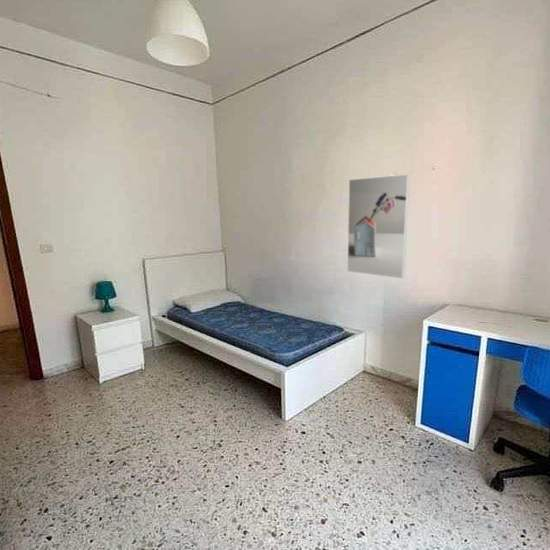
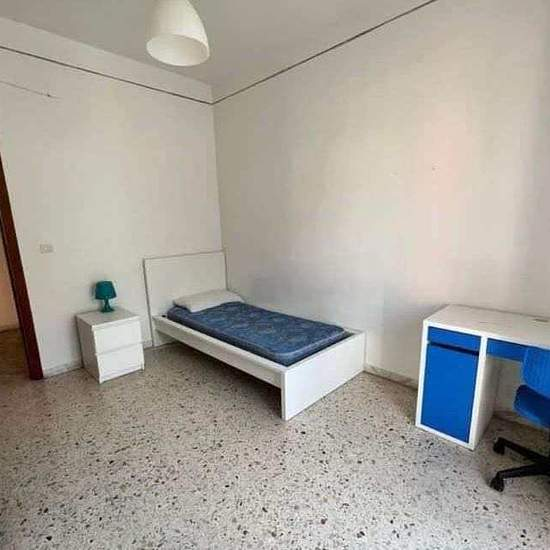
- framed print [346,173,411,280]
